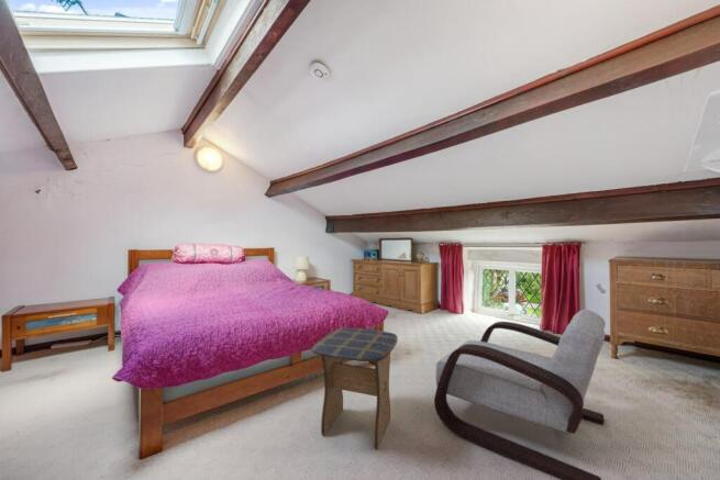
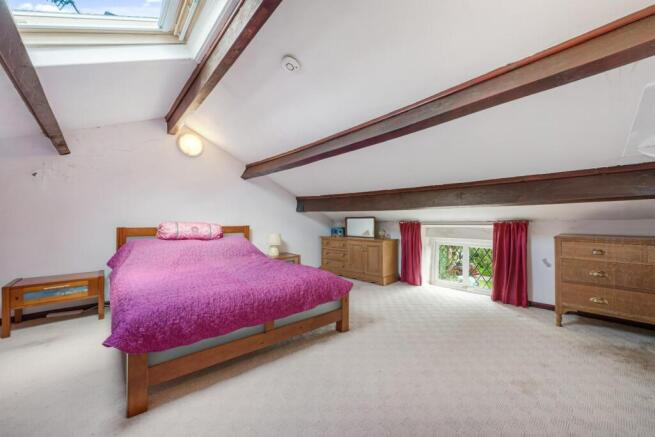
- armchair [433,309,607,480]
- stool [311,327,399,450]
